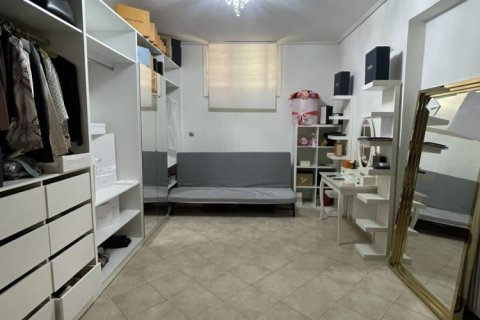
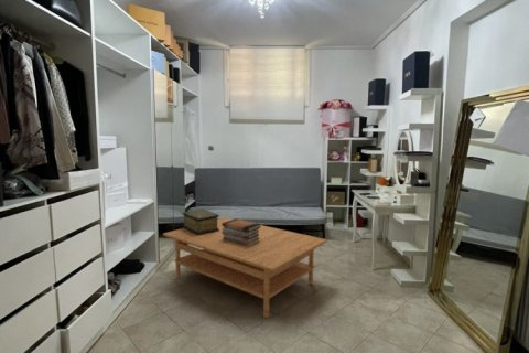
+ decorative box [181,208,220,235]
+ book stack [222,217,262,246]
+ coffee table [162,216,328,319]
